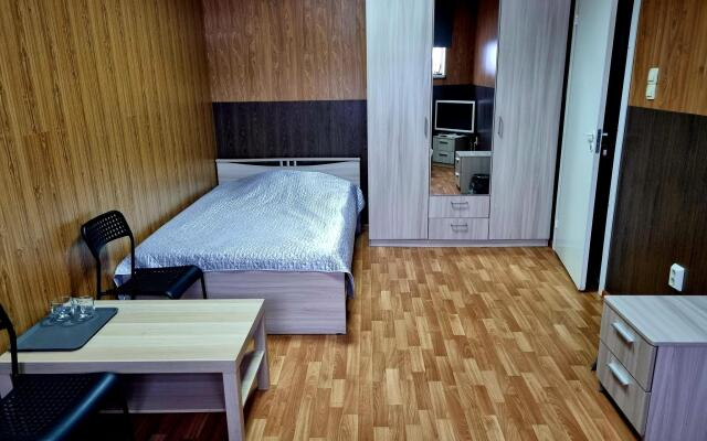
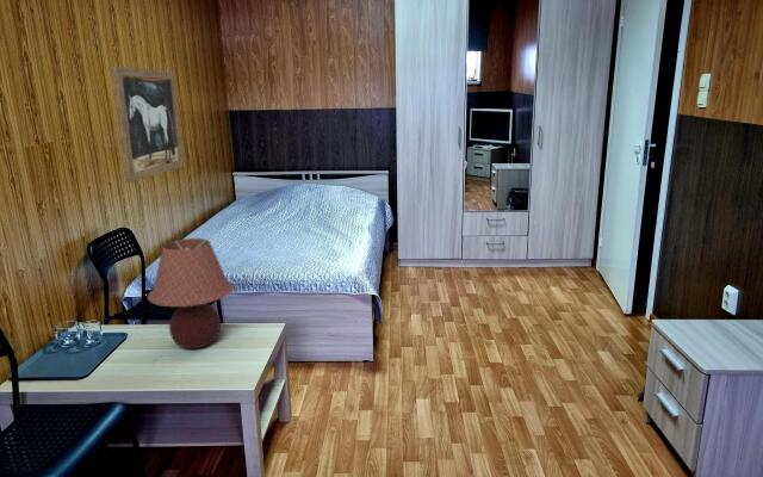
+ table lamp [147,237,235,349]
+ wall art [110,66,185,184]
